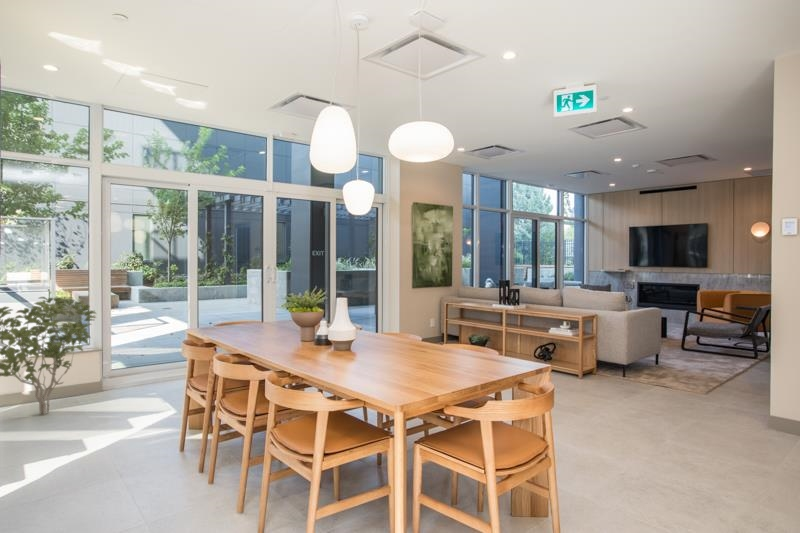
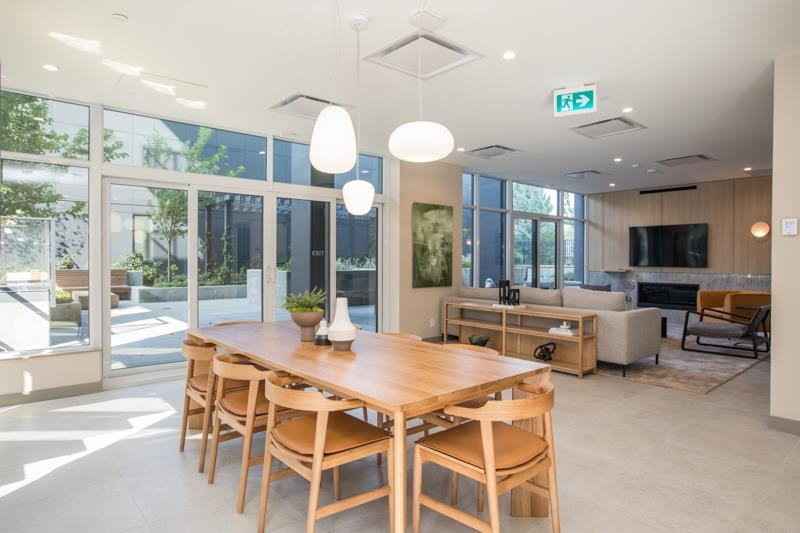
- shrub [0,296,97,415]
